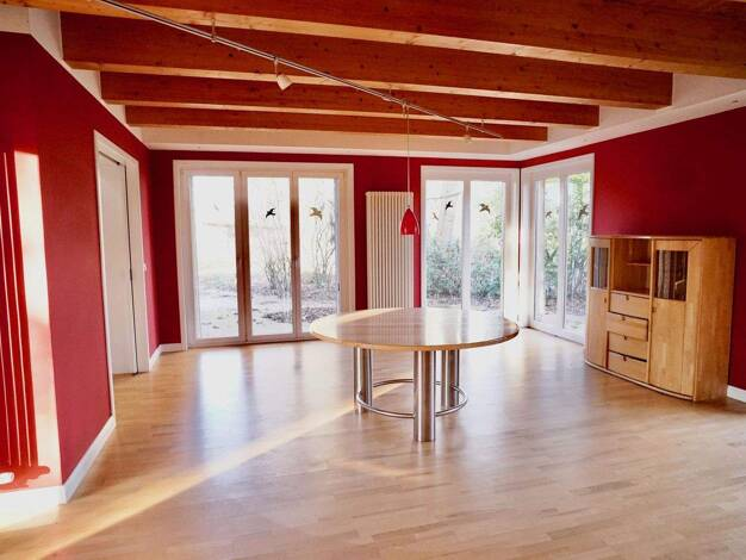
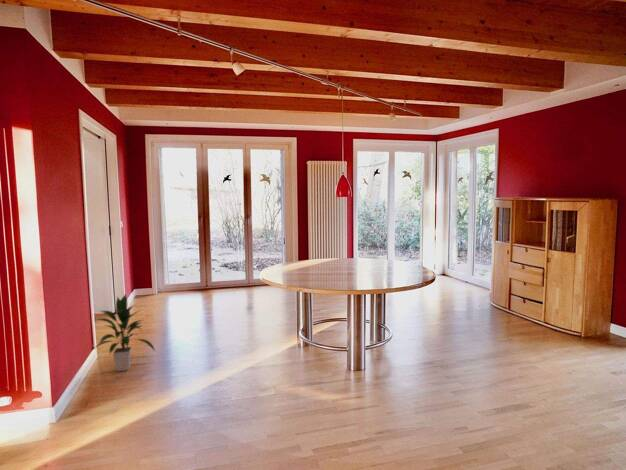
+ indoor plant [93,293,157,372]
